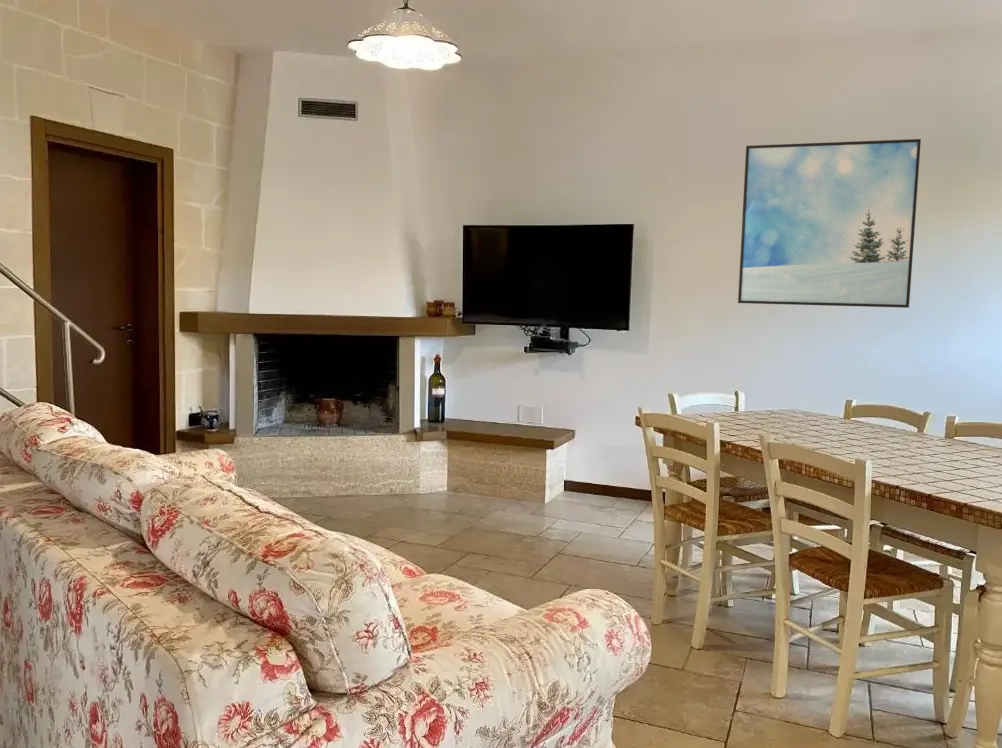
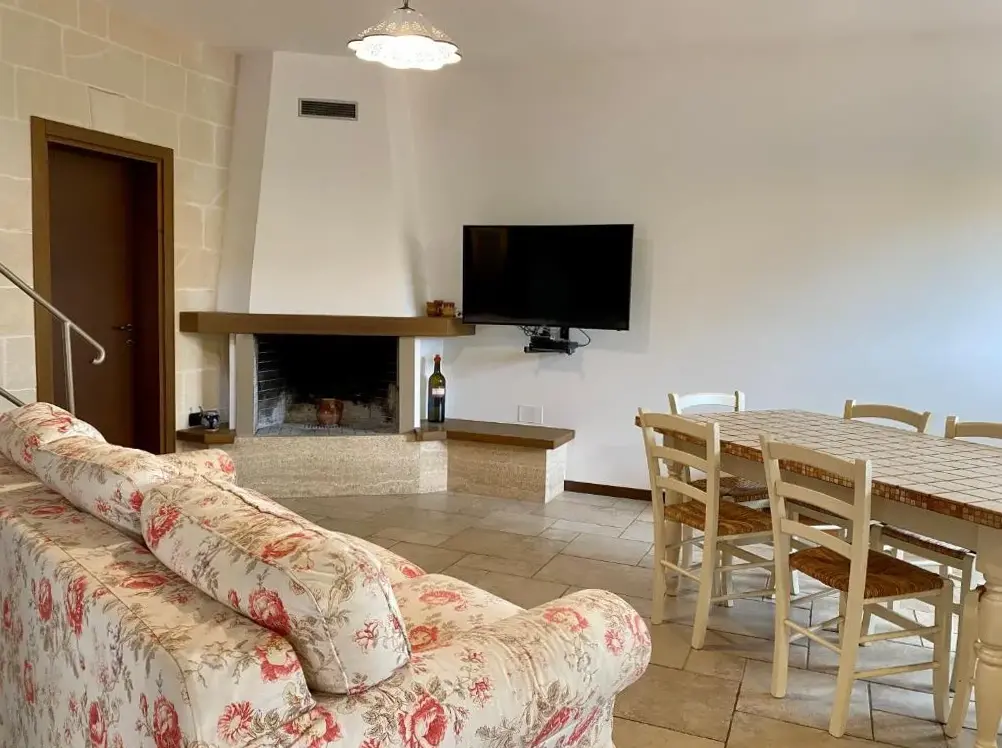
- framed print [737,138,922,309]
